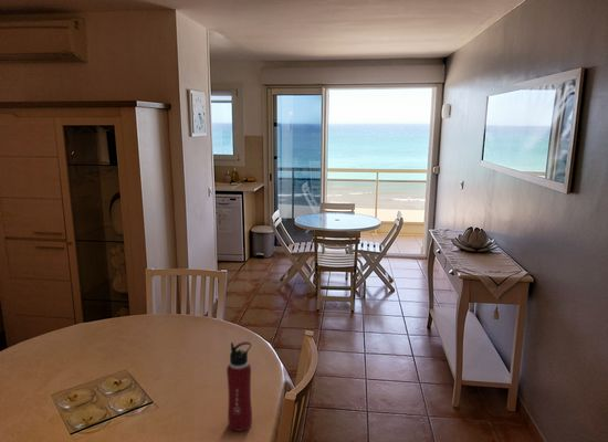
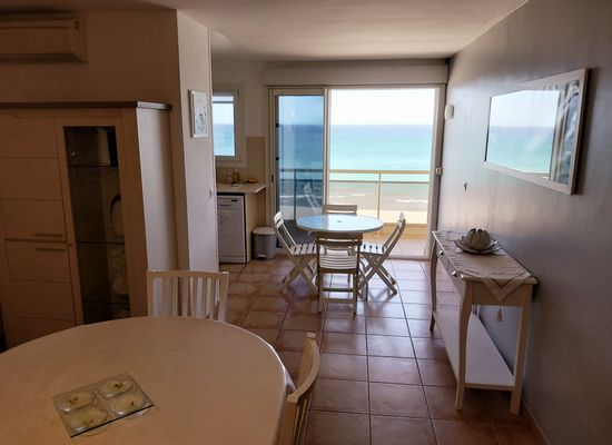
- water bottle [226,340,253,432]
